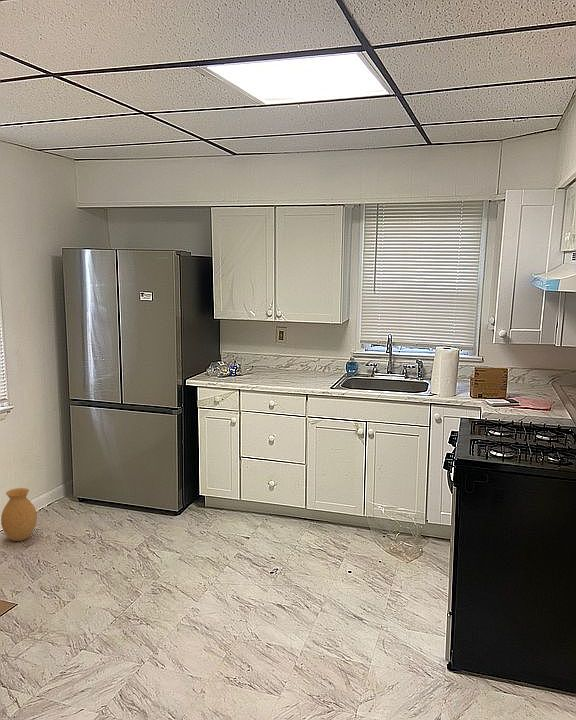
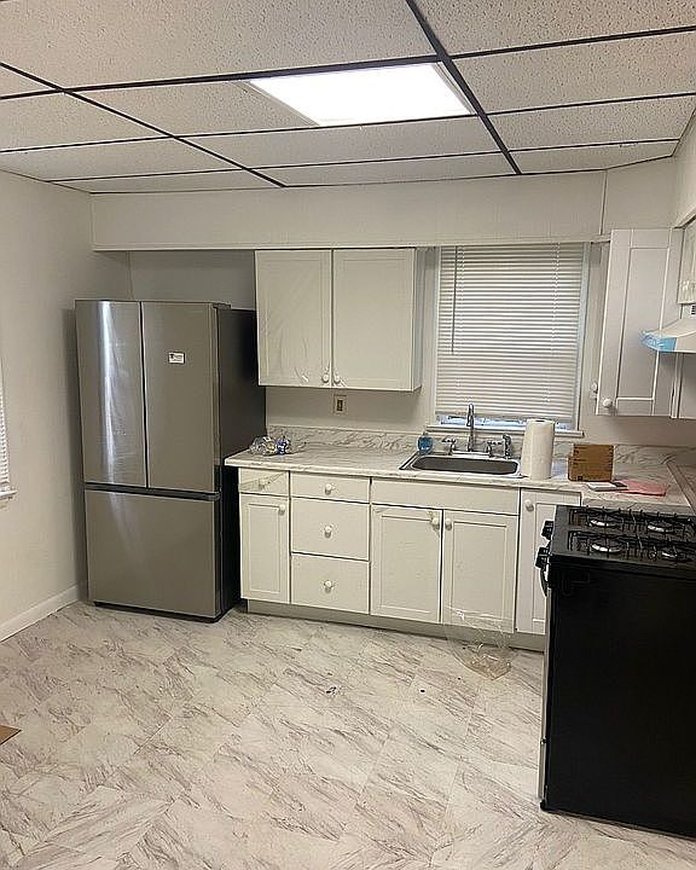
- vase [0,487,38,542]
